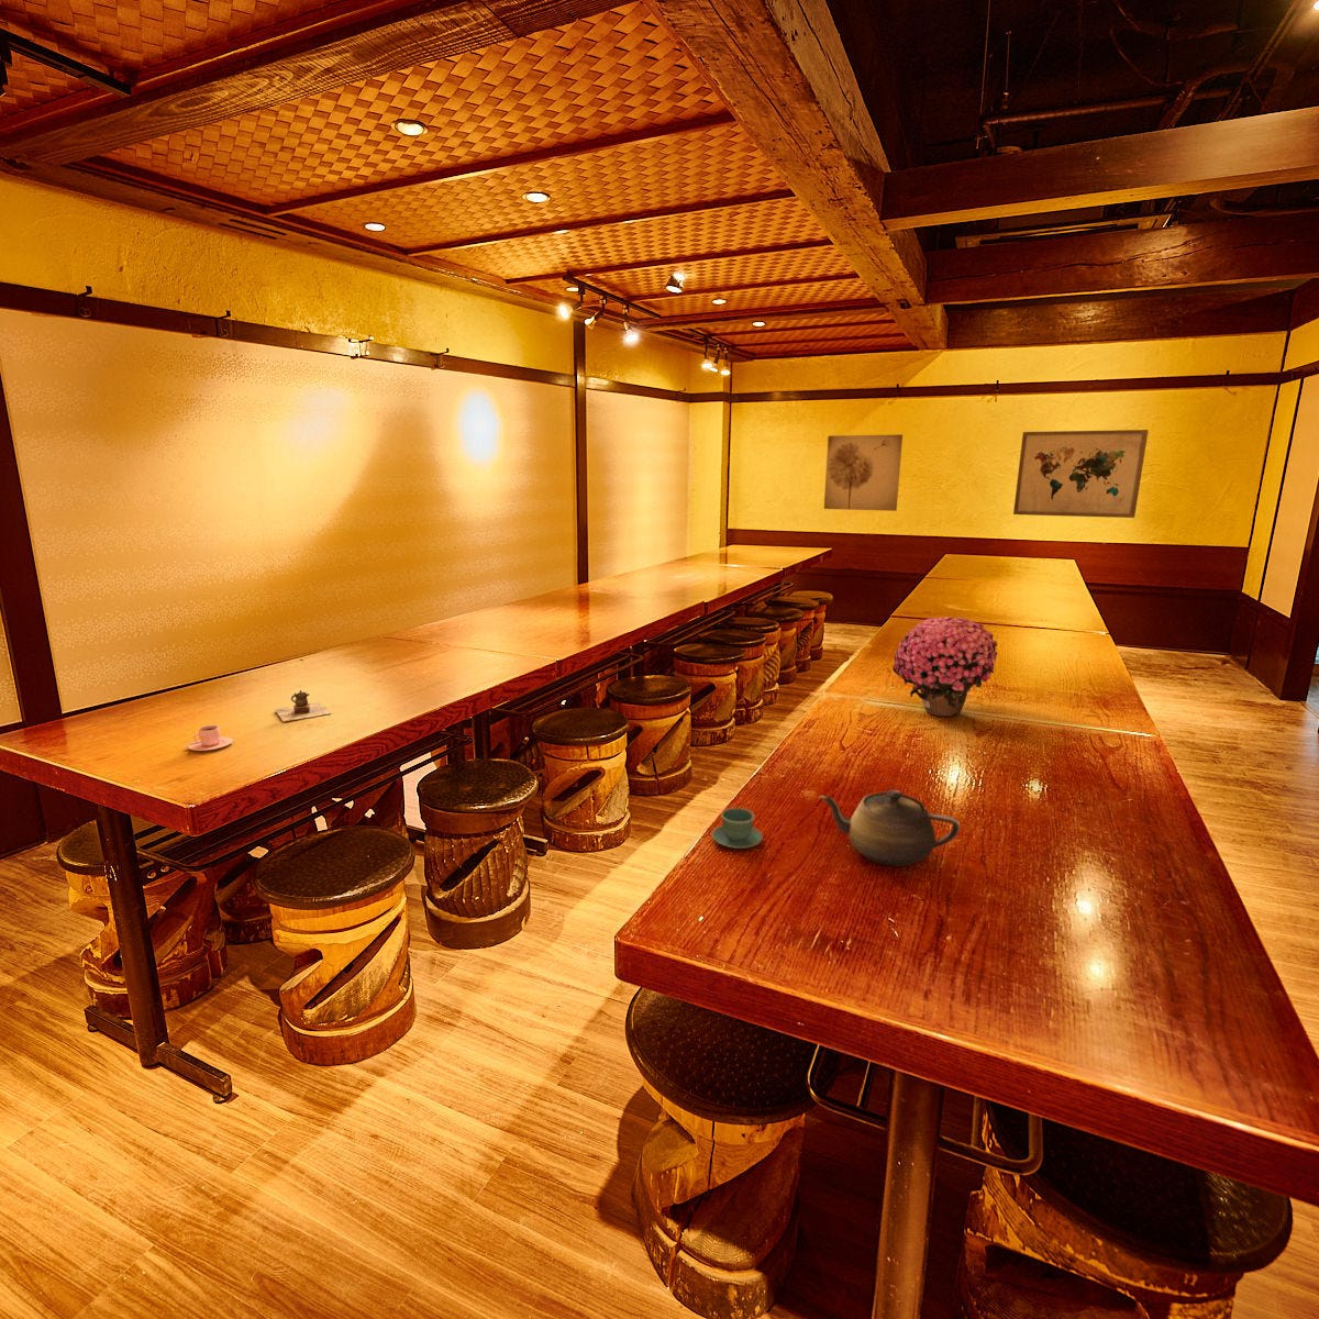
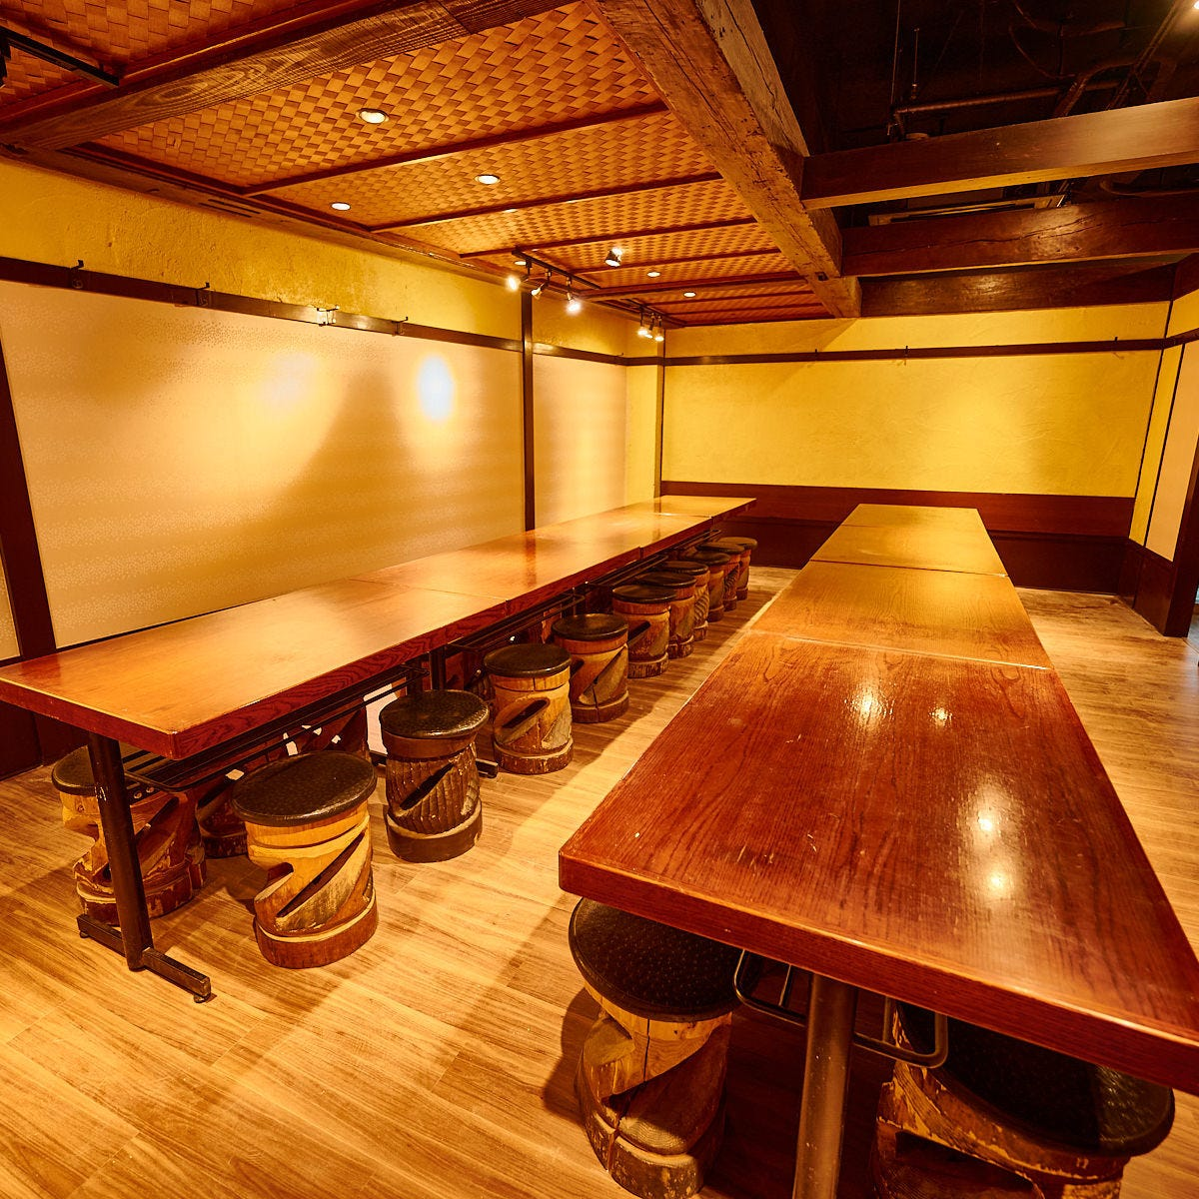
- teapot [818,789,960,868]
- wall art [824,434,903,512]
- wall art [1012,429,1150,519]
- teacup [182,725,234,751]
- flower [891,616,999,716]
- teapot [274,690,331,722]
- teacup [711,807,763,849]
